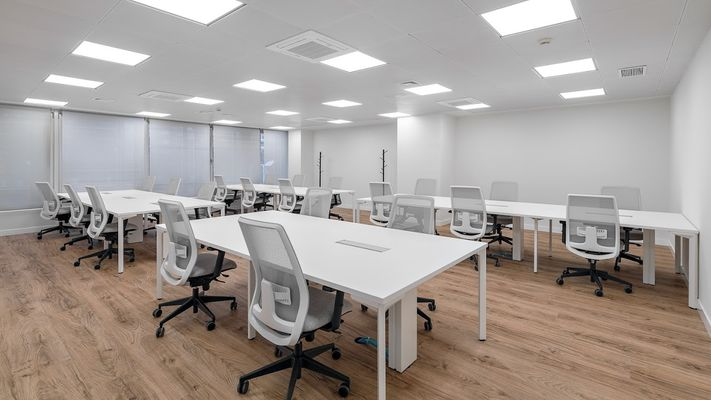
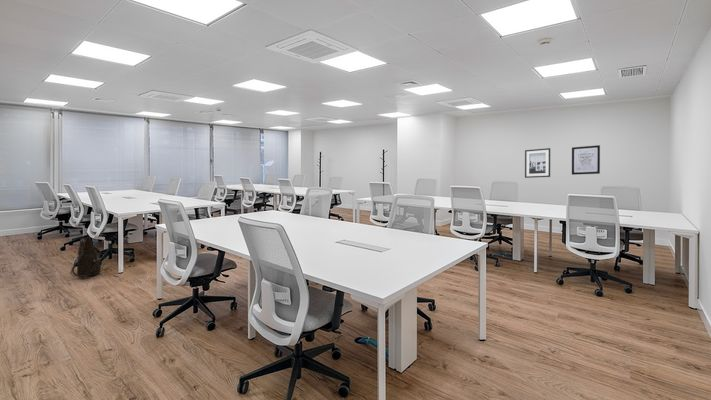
+ wall art [571,144,601,176]
+ shoulder bag [69,237,103,279]
+ wall art [524,147,551,179]
